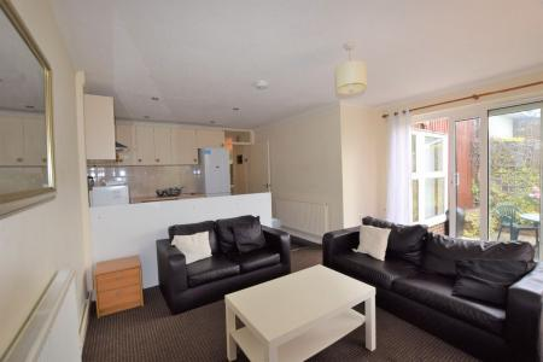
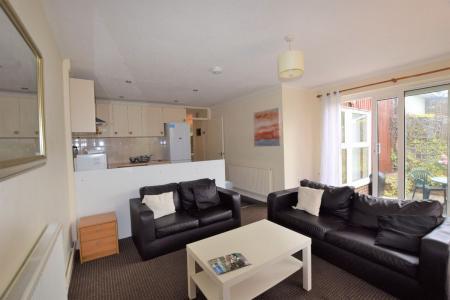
+ magazine [207,252,253,275]
+ wall art [253,107,282,147]
